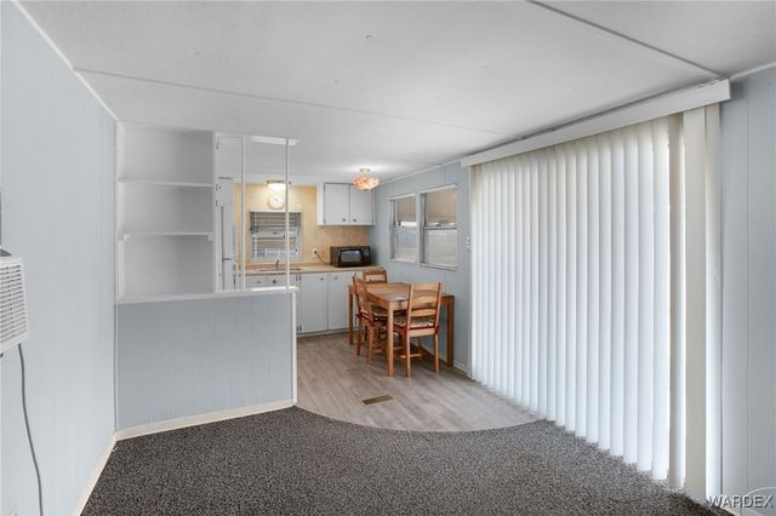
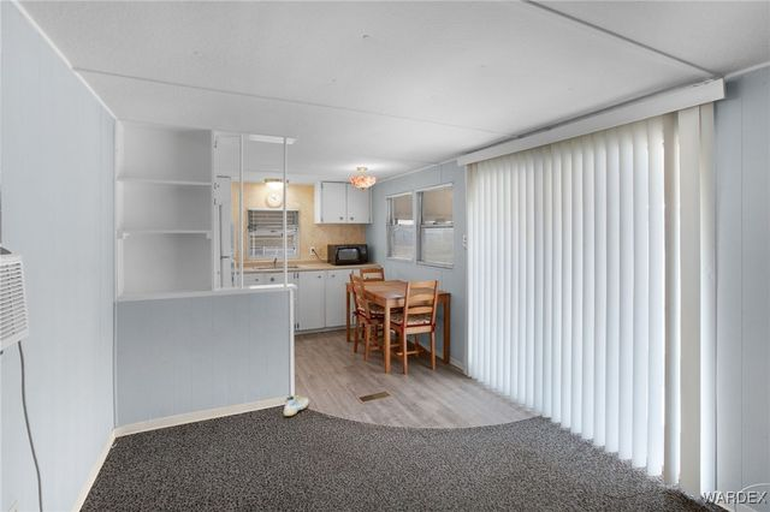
+ shoe [283,394,310,417]
